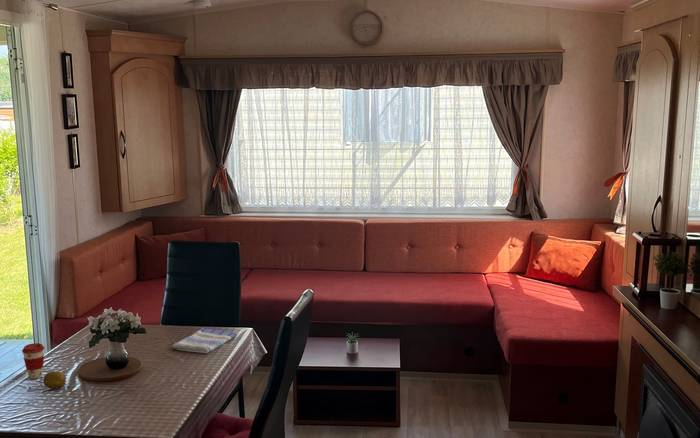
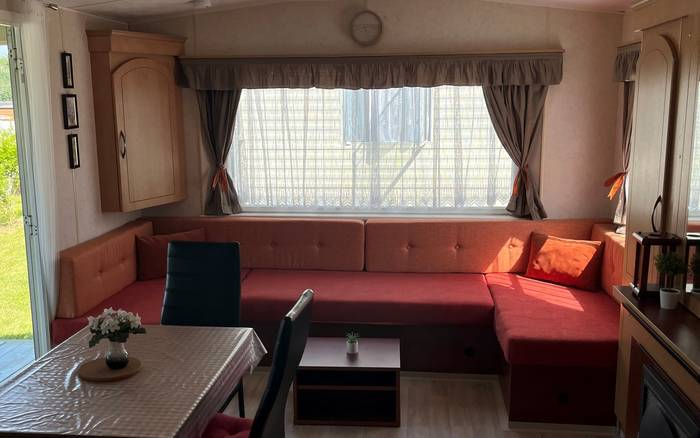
- coffee cup [21,342,45,380]
- dish towel [171,327,237,354]
- fruit [43,370,67,390]
